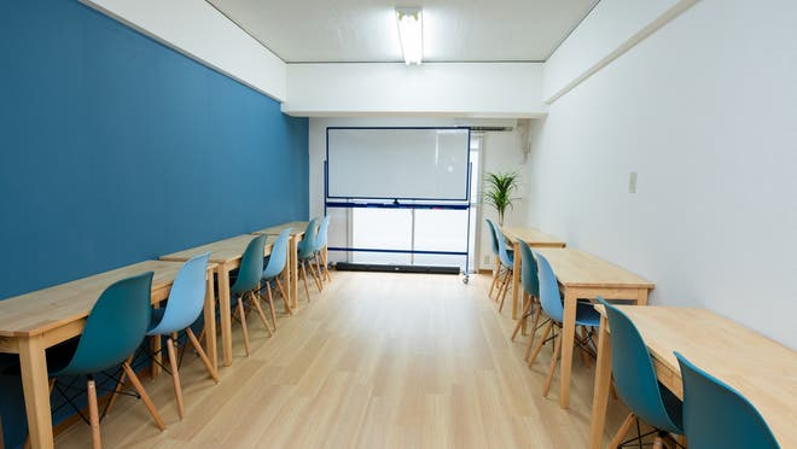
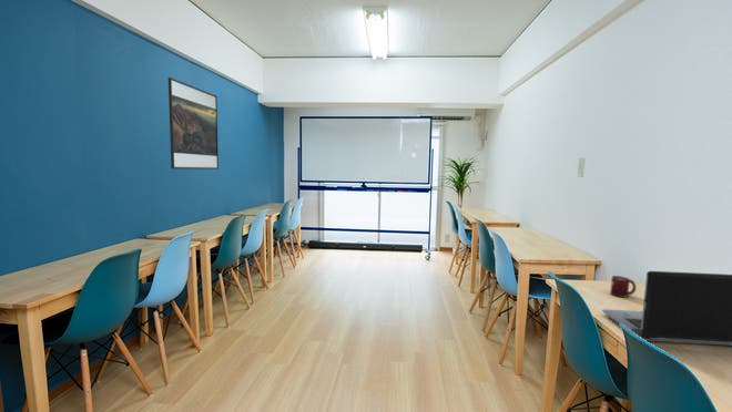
+ laptop computer [601,270,732,347]
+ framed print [167,76,220,171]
+ cup [609,275,637,298]
